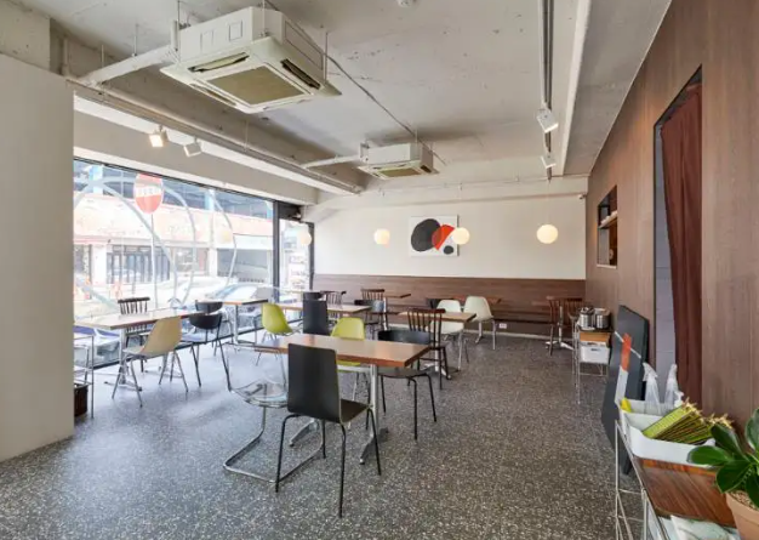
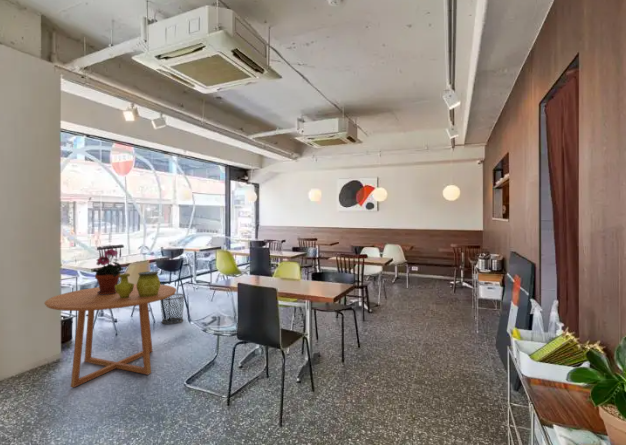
+ dining table [44,283,177,388]
+ decorative vase [115,270,161,298]
+ potted plant [92,248,124,295]
+ waste bin [159,293,185,325]
